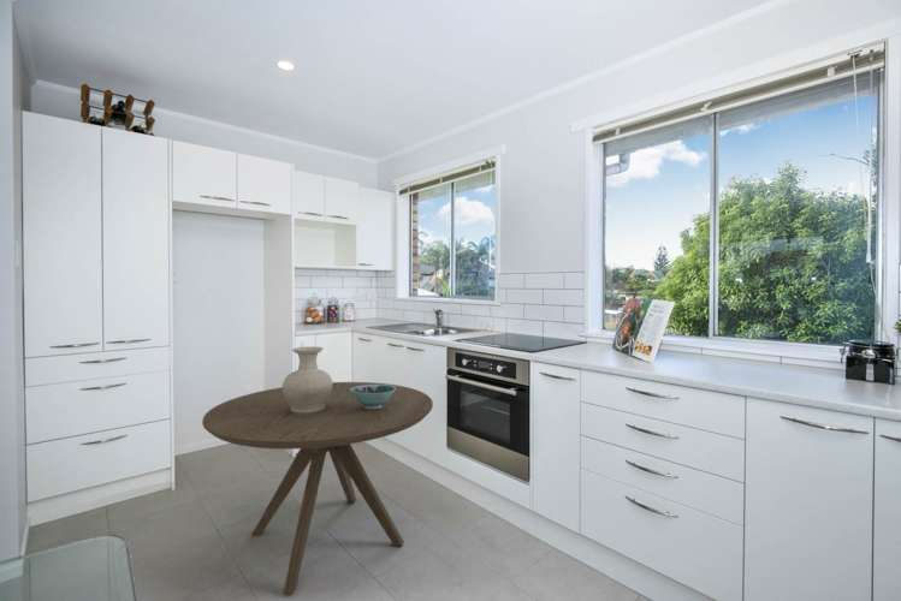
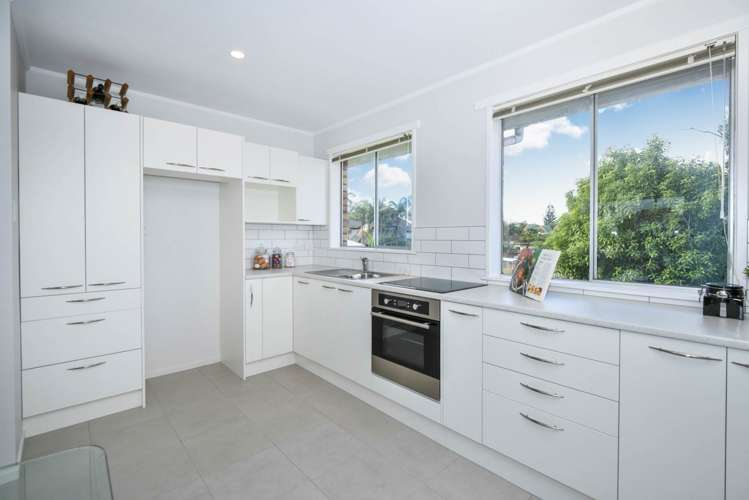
- vase [281,345,333,413]
- dining table [201,381,434,596]
- bowl [351,383,396,410]
